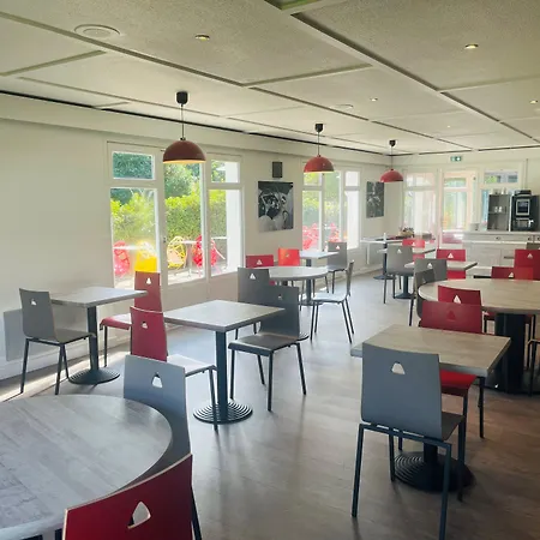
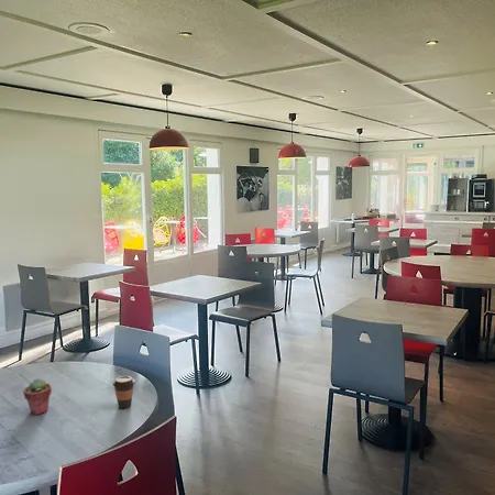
+ potted succulent [22,377,53,416]
+ coffee cup [112,375,136,409]
